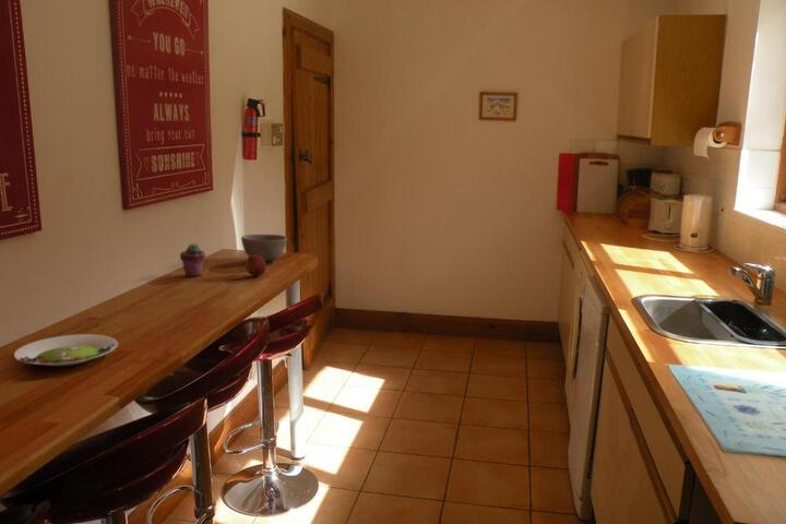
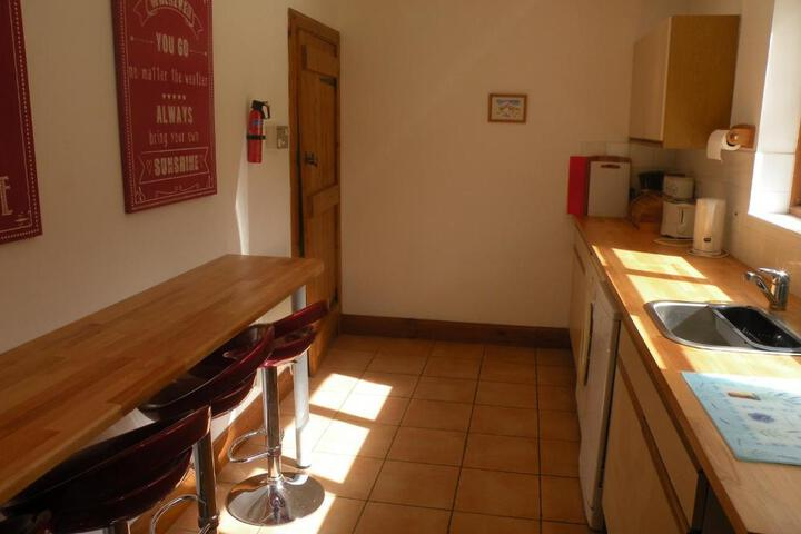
- apple [245,254,267,277]
- potted succulent [179,242,206,277]
- salad plate [13,333,119,367]
- bowl [240,234,288,263]
